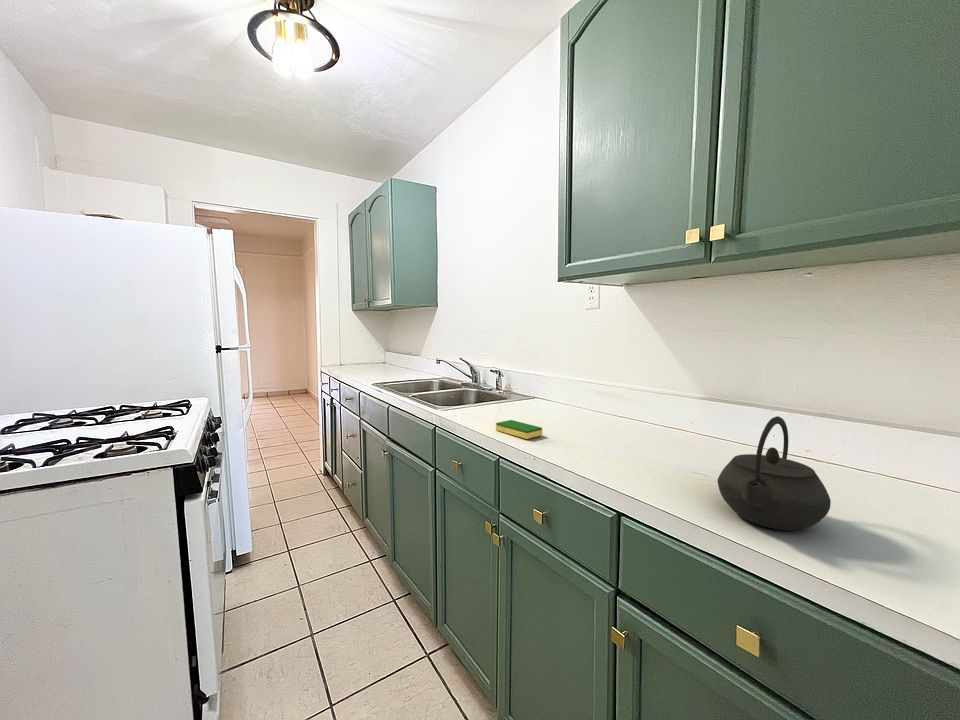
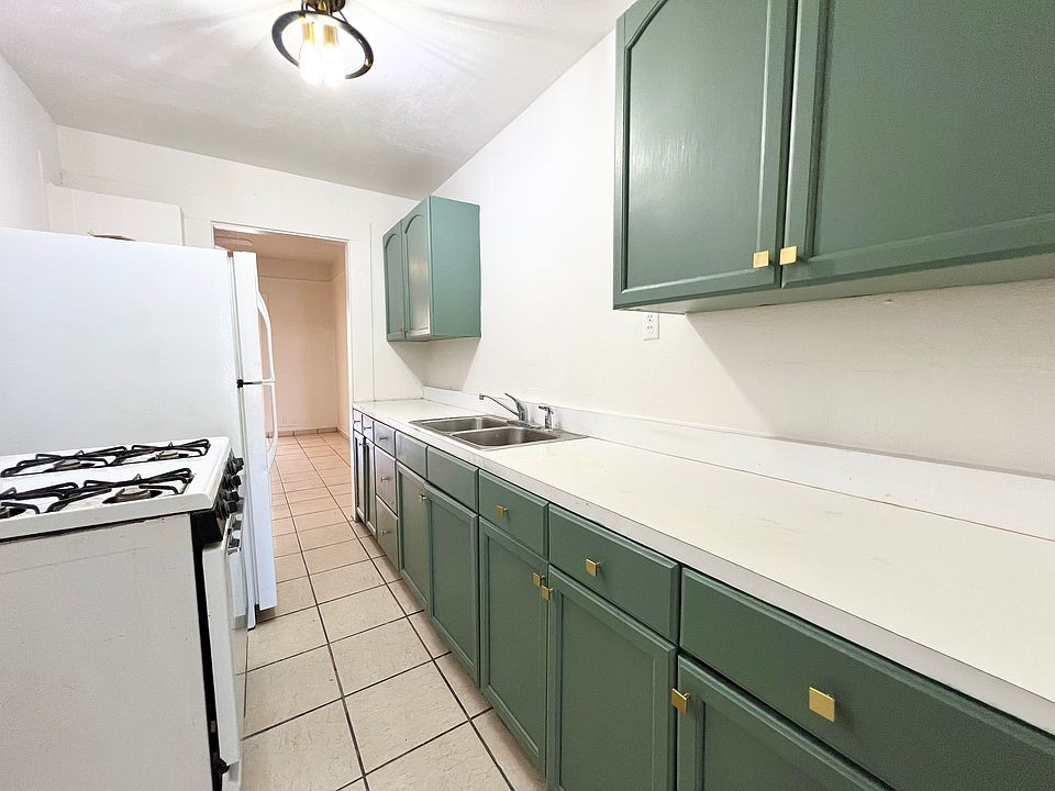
- dish sponge [495,419,543,440]
- kettle [717,415,832,532]
